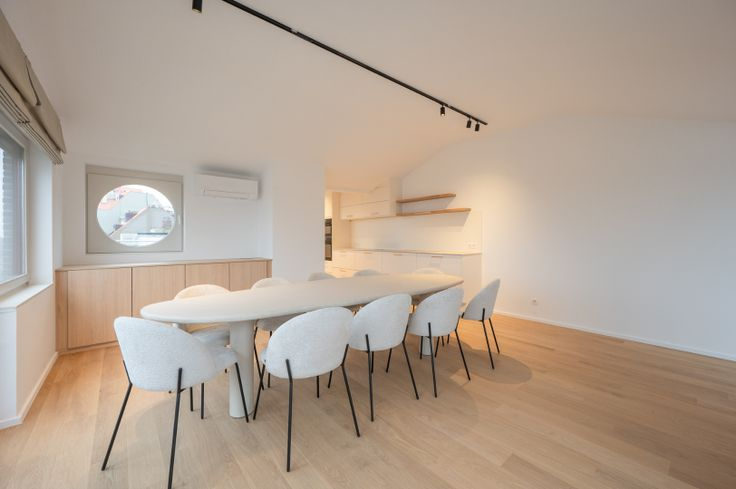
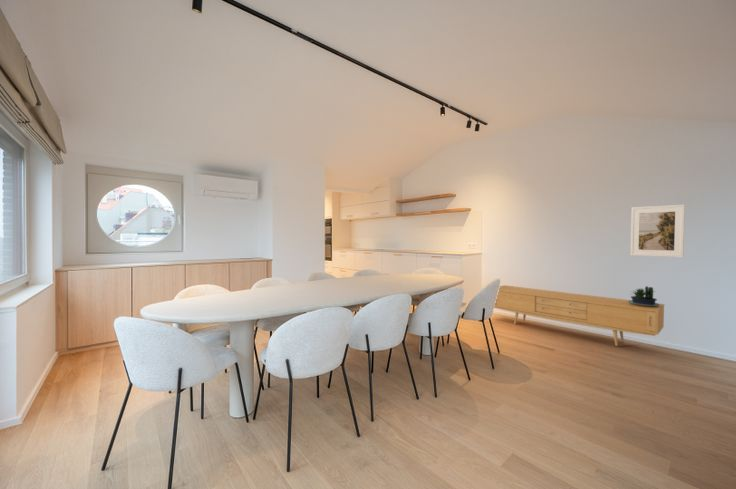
+ potted plant [628,285,660,306]
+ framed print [629,204,686,258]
+ sideboard [493,284,665,347]
